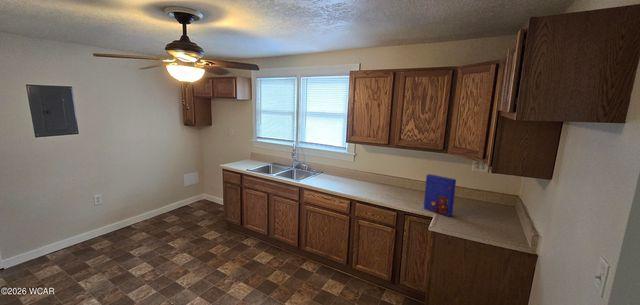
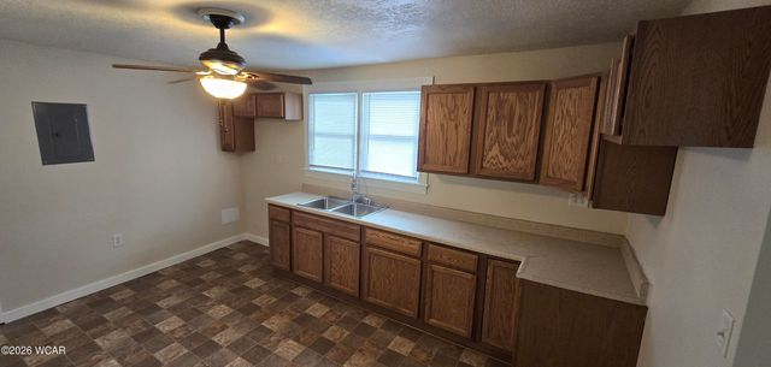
- cereal box [422,173,457,217]
